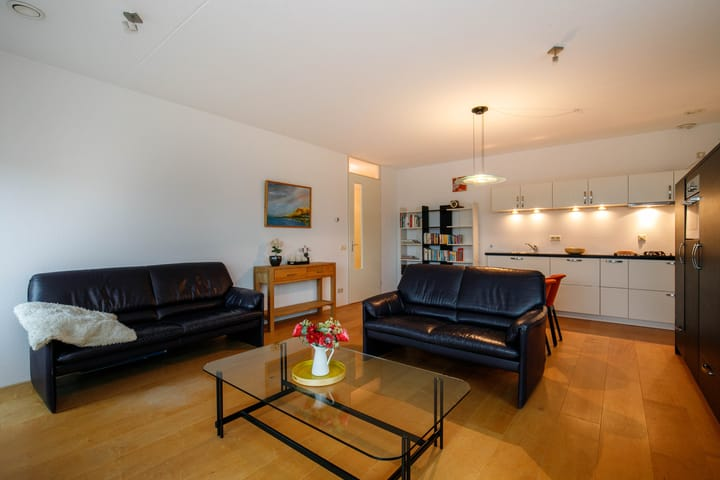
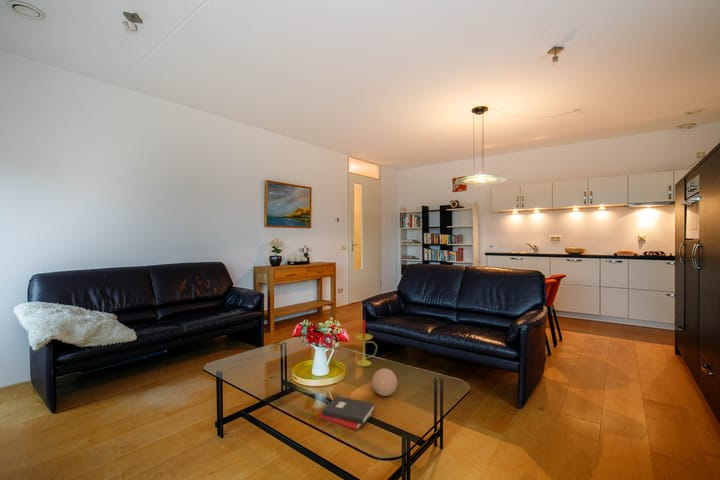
+ hardback book [318,395,375,431]
+ decorative ball [371,368,398,397]
+ candle [354,319,378,367]
